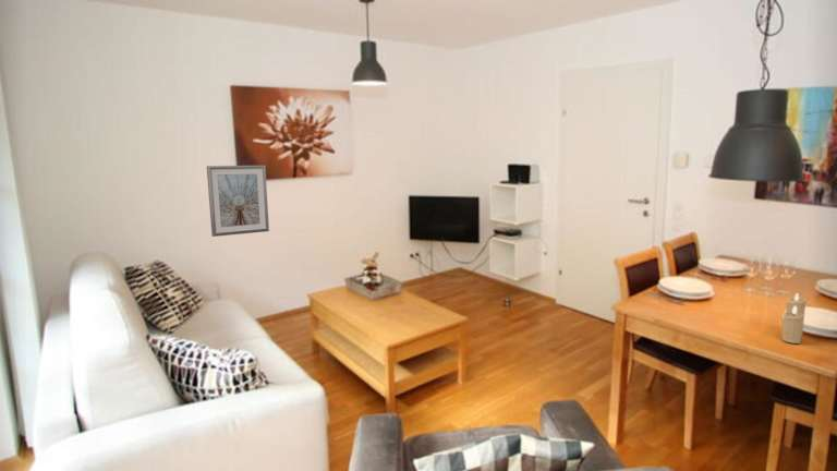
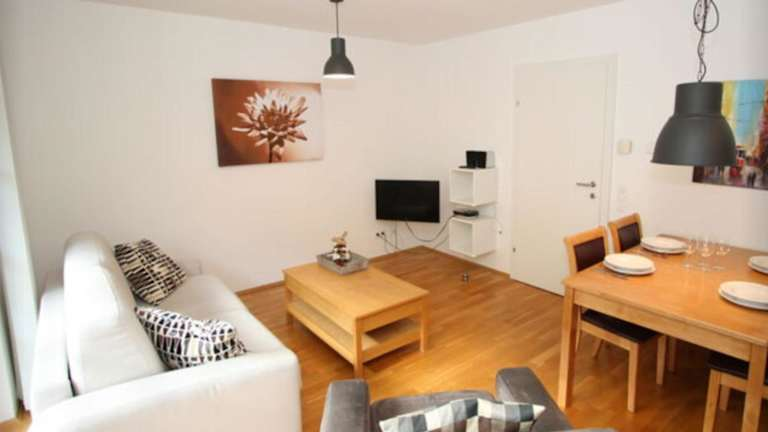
- candle [780,292,808,345]
- picture frame [206,165,270,238]
